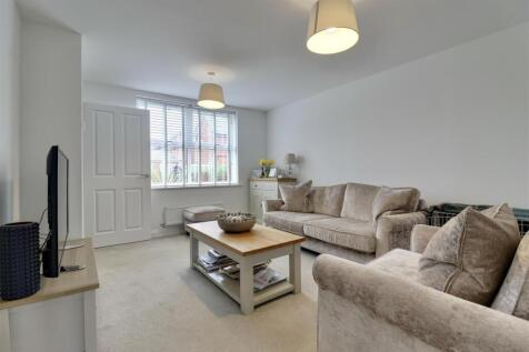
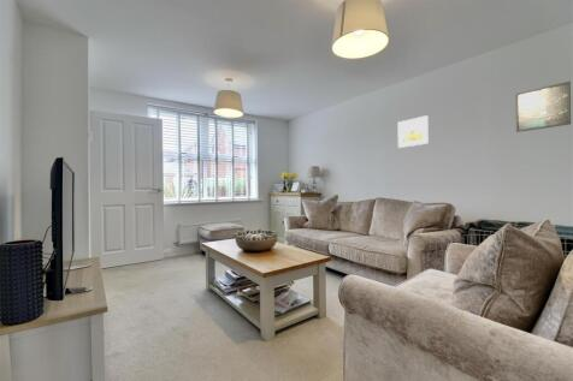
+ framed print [397,114,430,149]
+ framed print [514,81,572,133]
